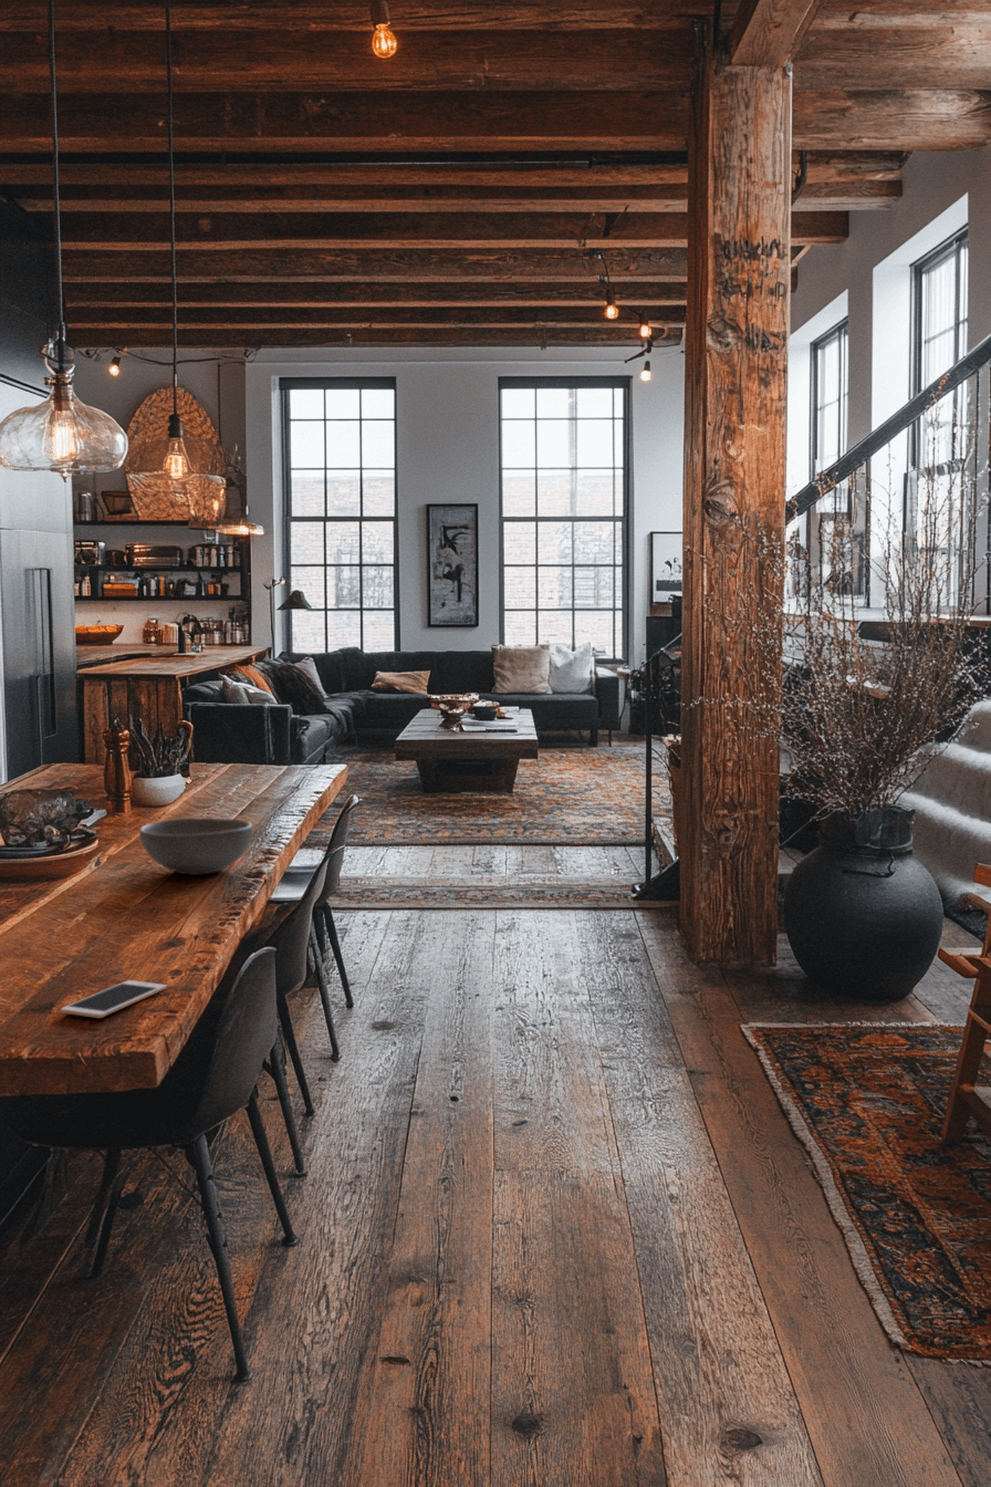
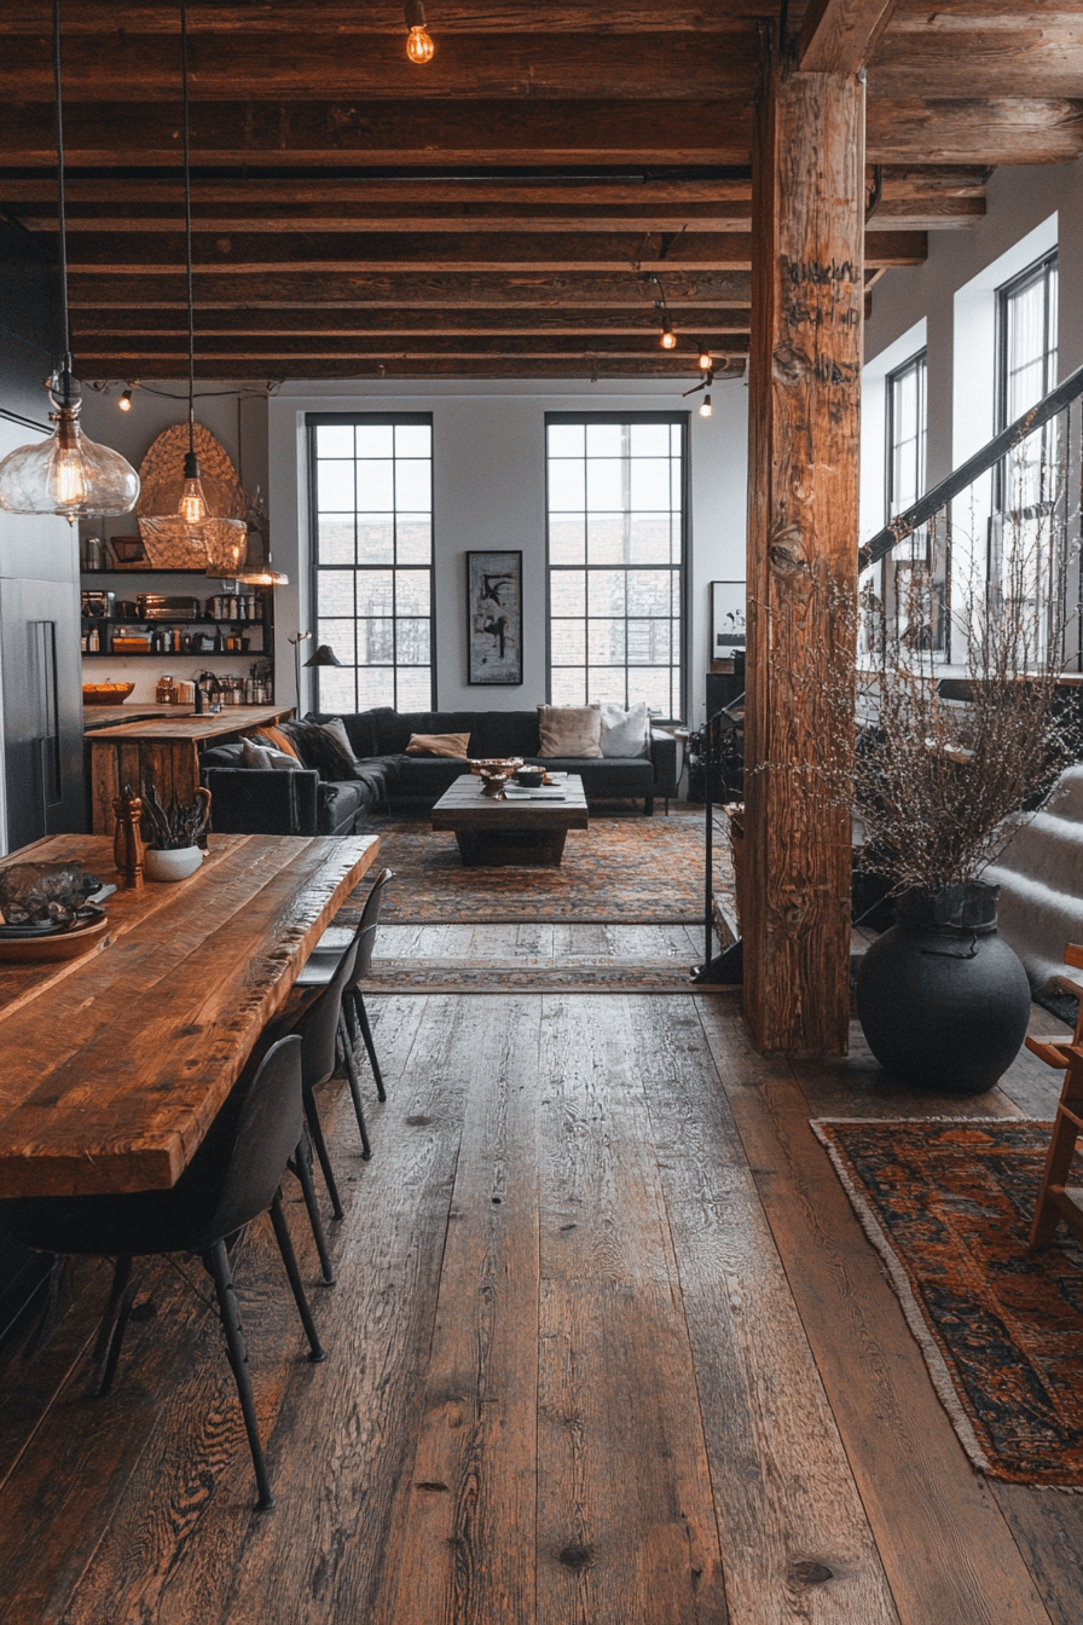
- cell phone [60,979,168,1019]
- bowl [138,817,253,876]
